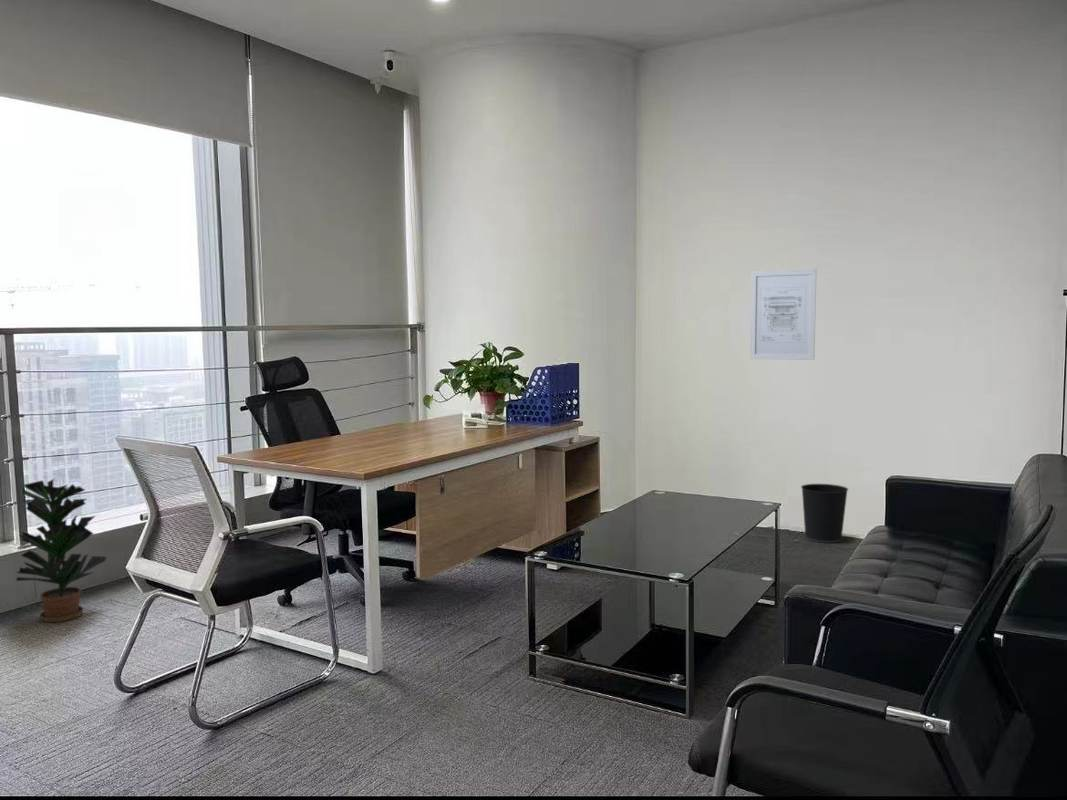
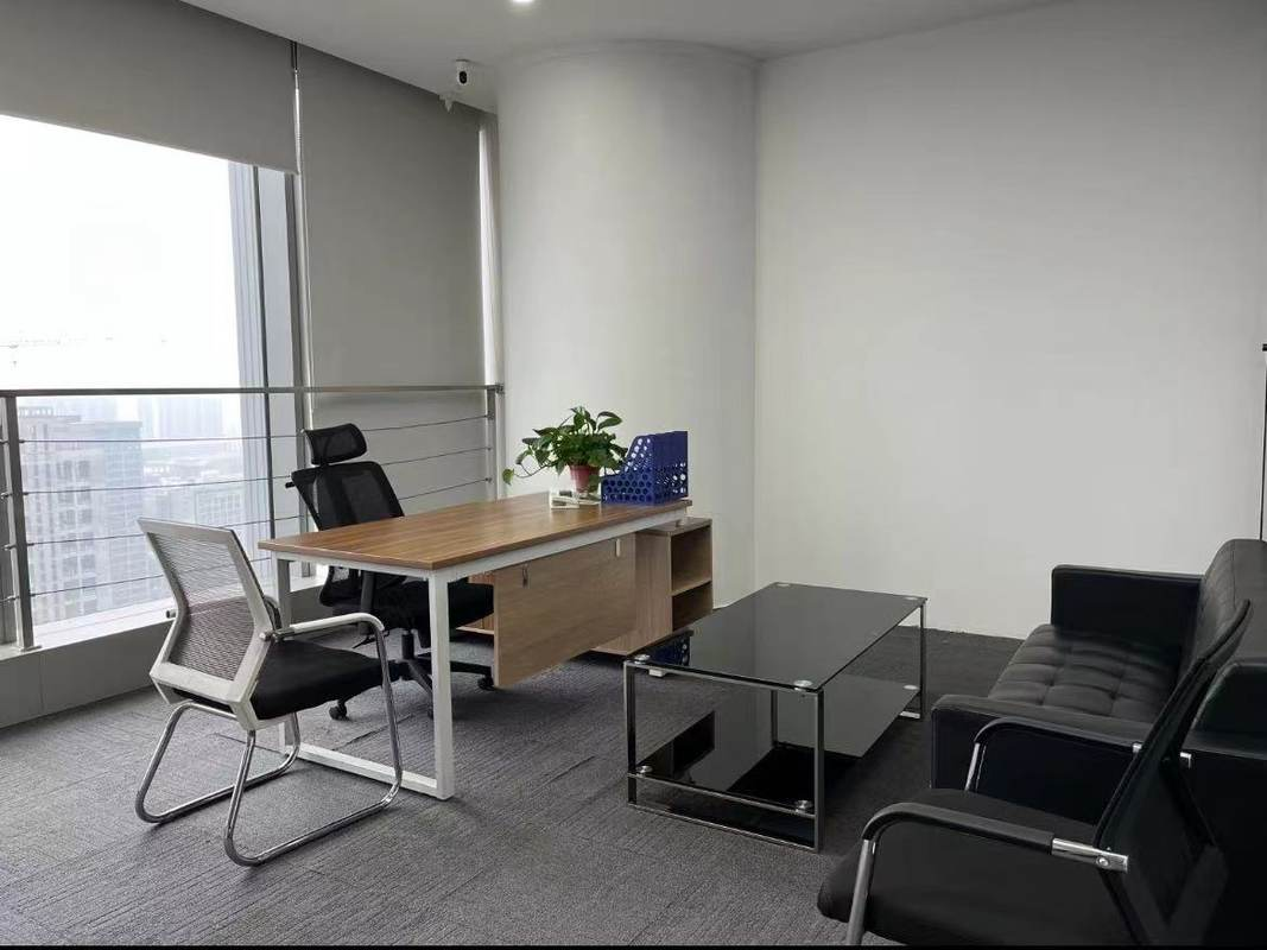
- wall art [749,268,817,361]
- potted plant [15,478,107,623]
- wastebasket [800,483,849,544]
